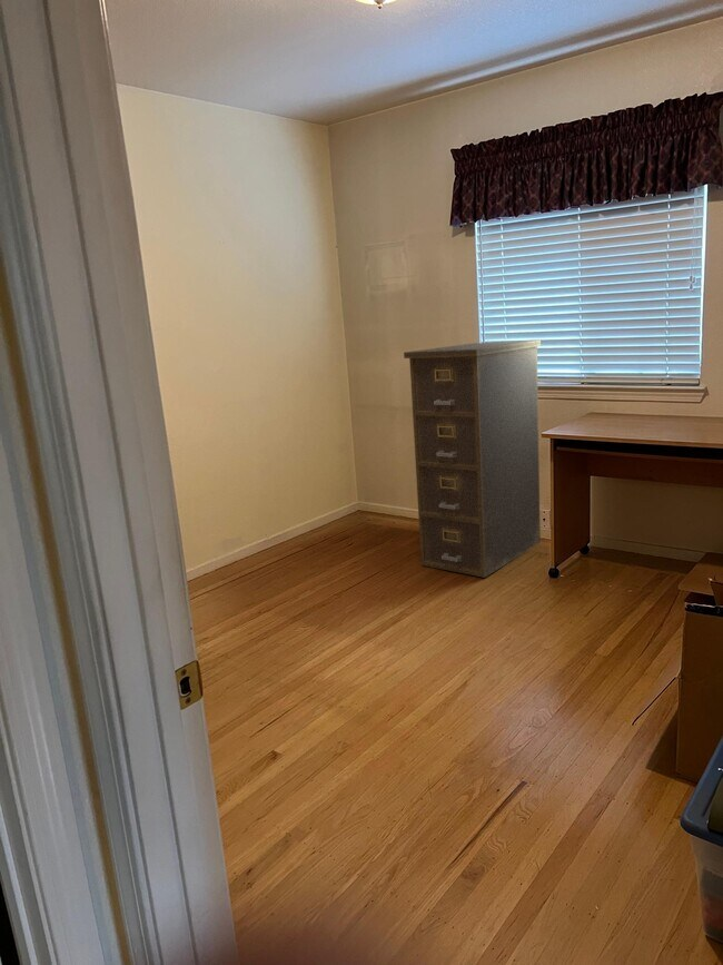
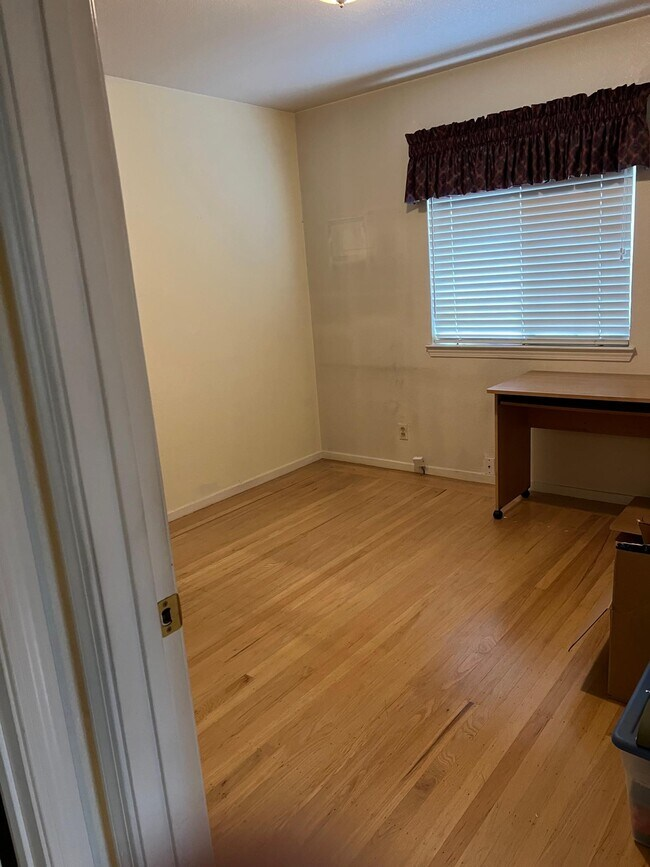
- filing cabinet [403,339,542,579]
